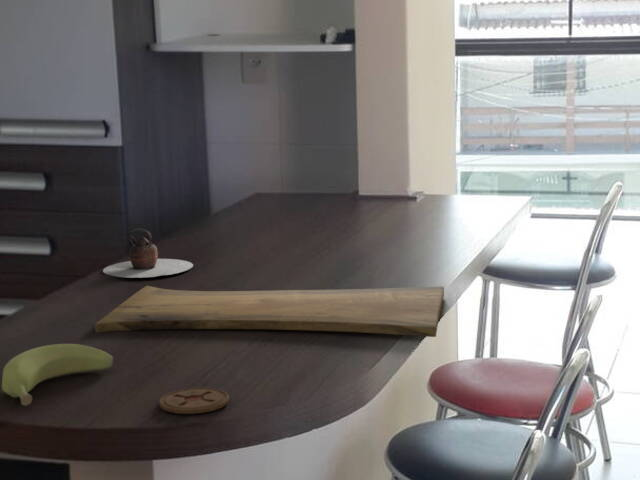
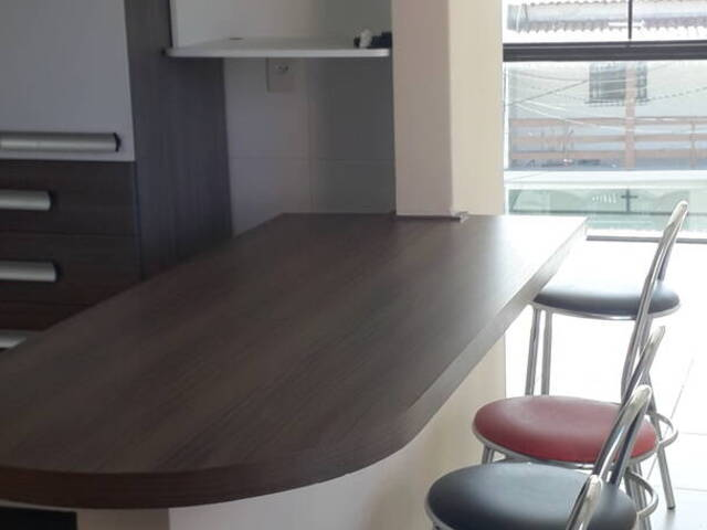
- cutting board [94,285,445,338]
- banana [1,343,114,407]
- coaster [158,387,230,415]
- teapot [102,227,194,279]
